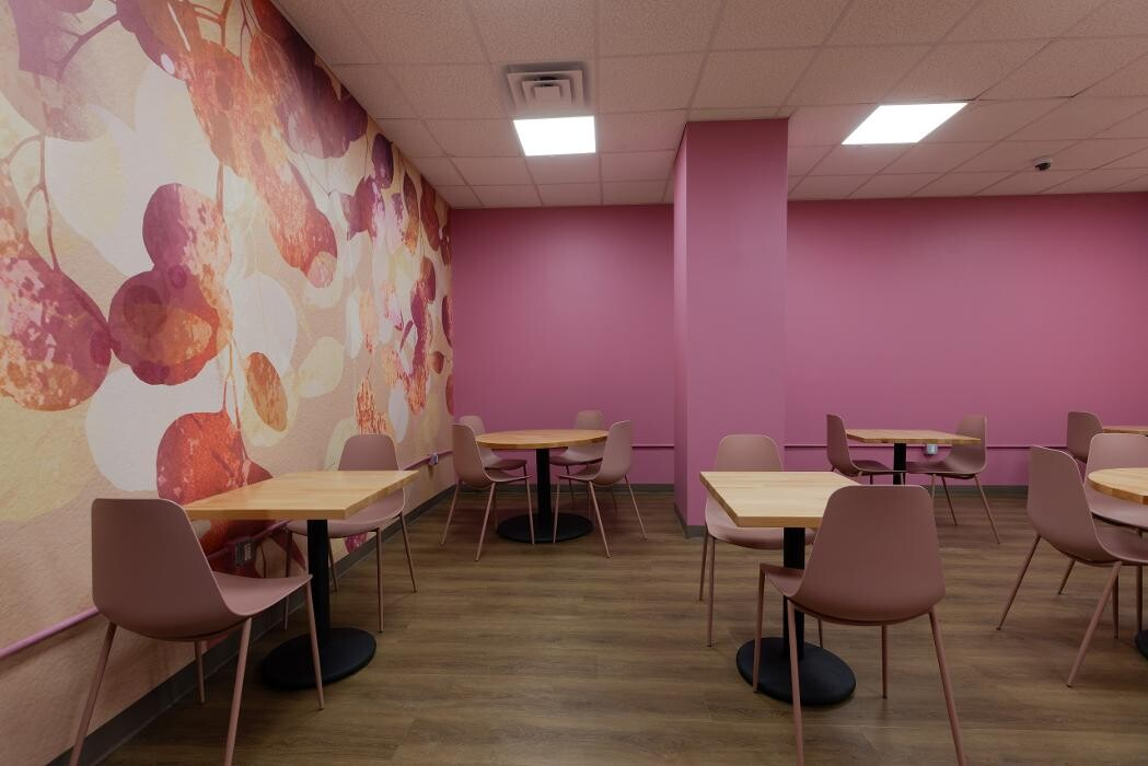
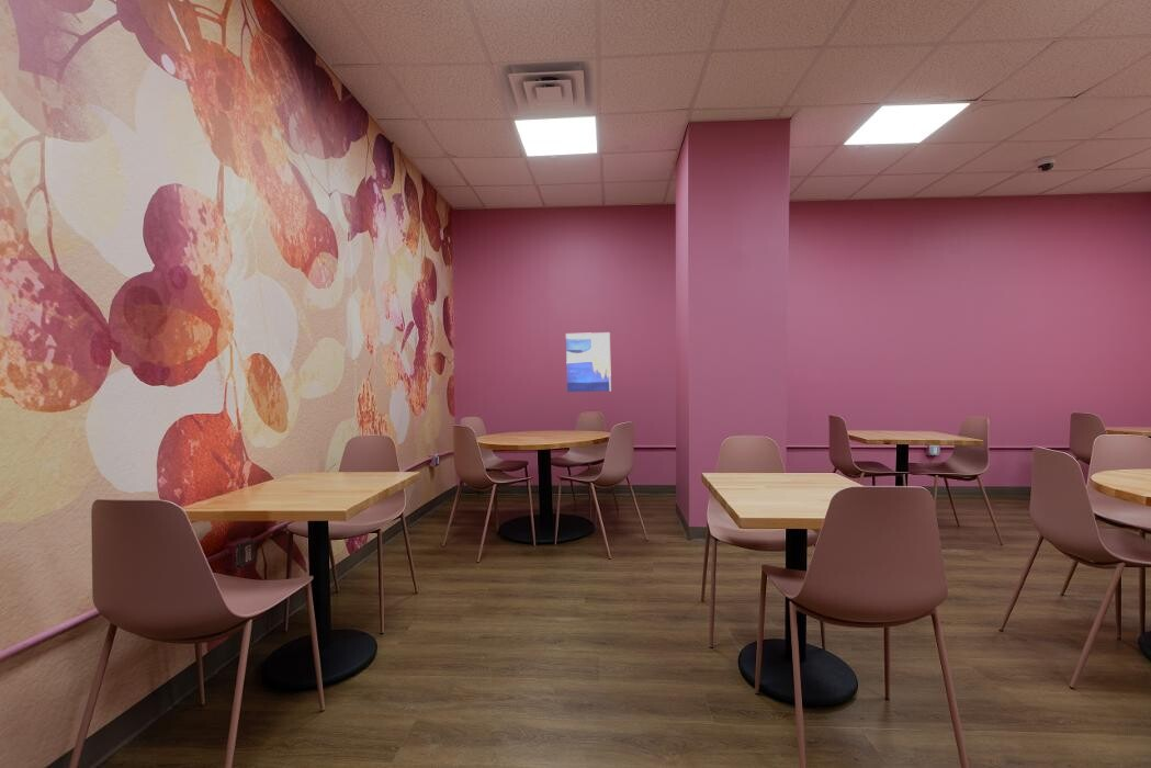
+ wall art [565,331,612,393]
